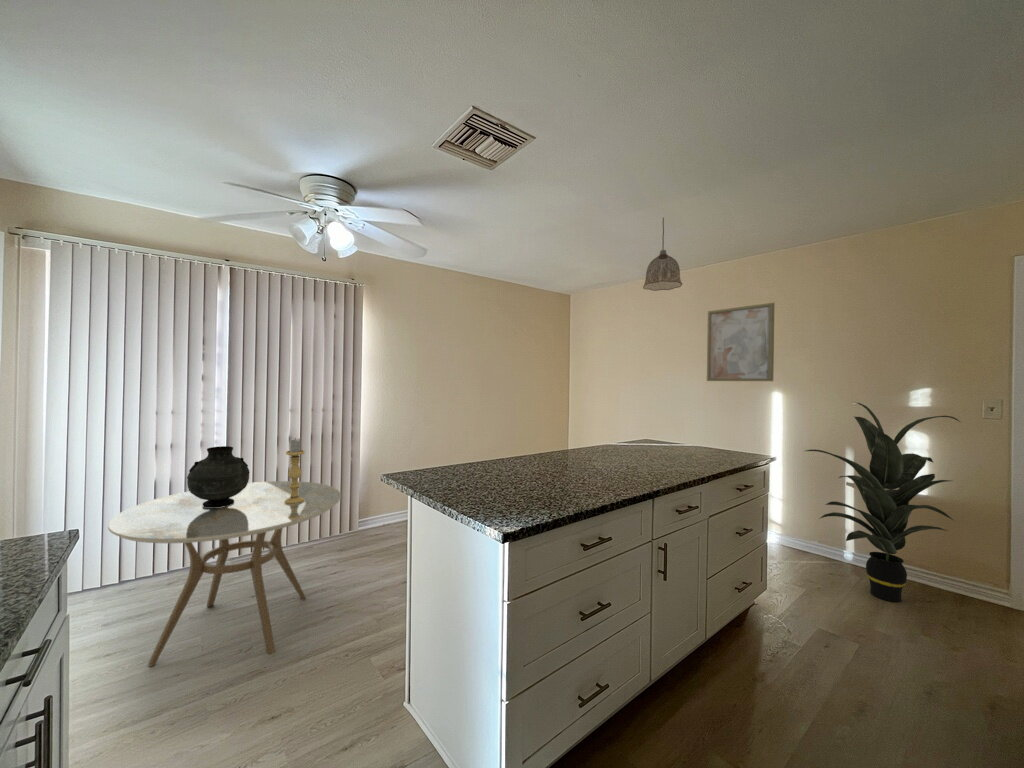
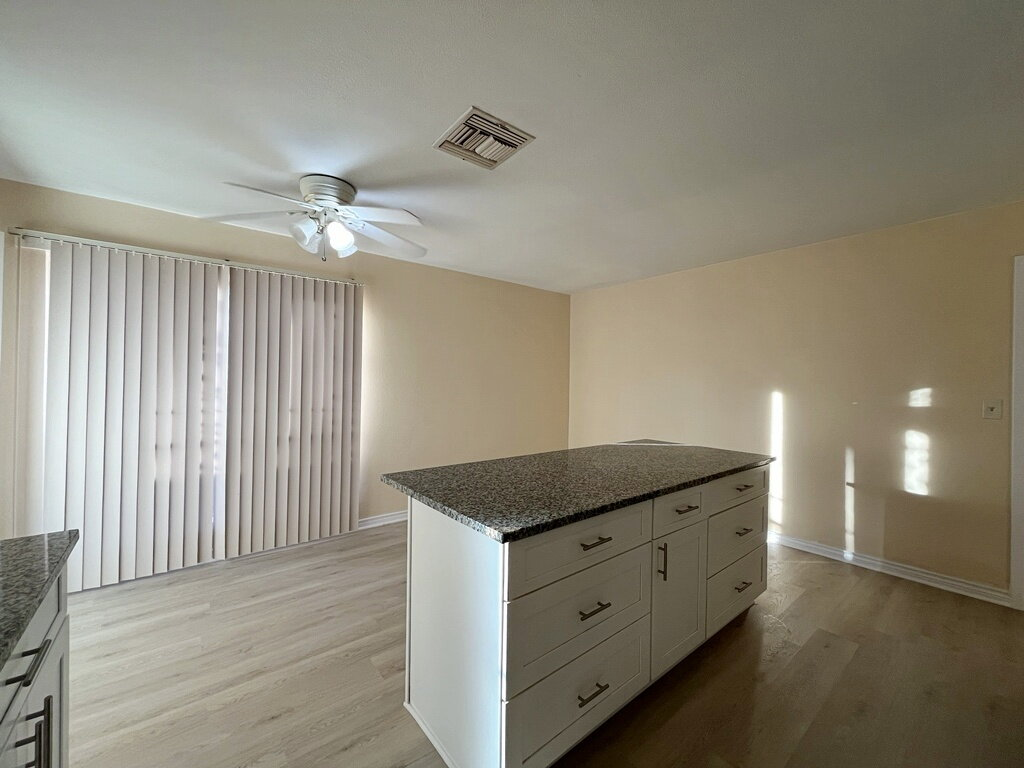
- pendant lamp [642,217,683,292]
- indoor plant [805,401,961,603]
- candle holder [285,437,305,504]
- dining table [107,480,342,667]
- vase [186,445,251,507]
- wall art [706,302,775,382]
